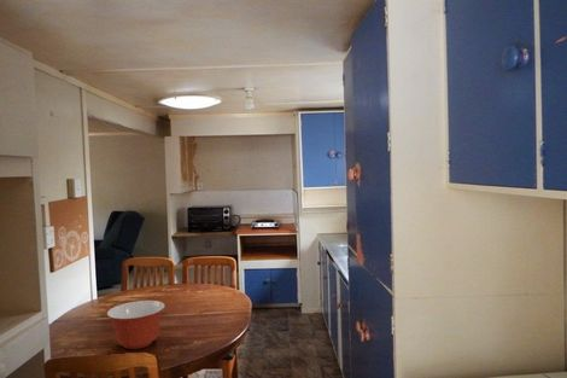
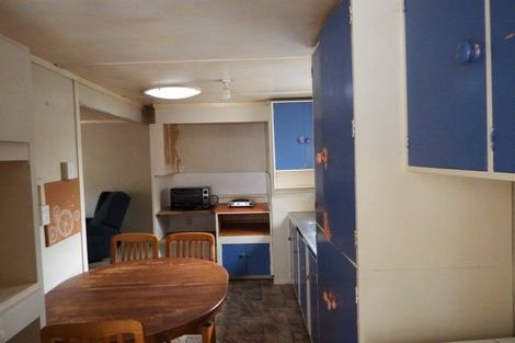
- mixing bowl [106,300,166,350]
